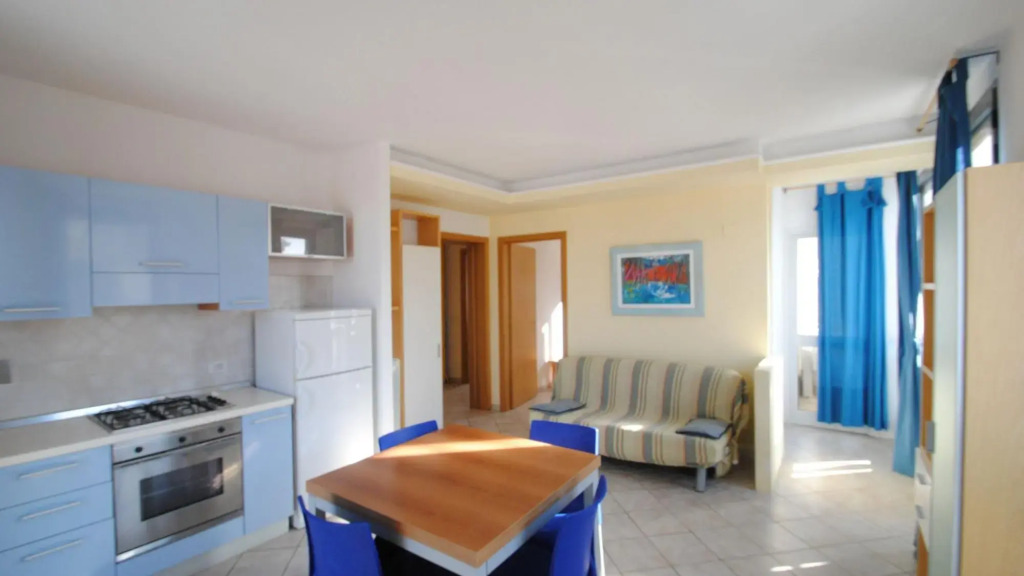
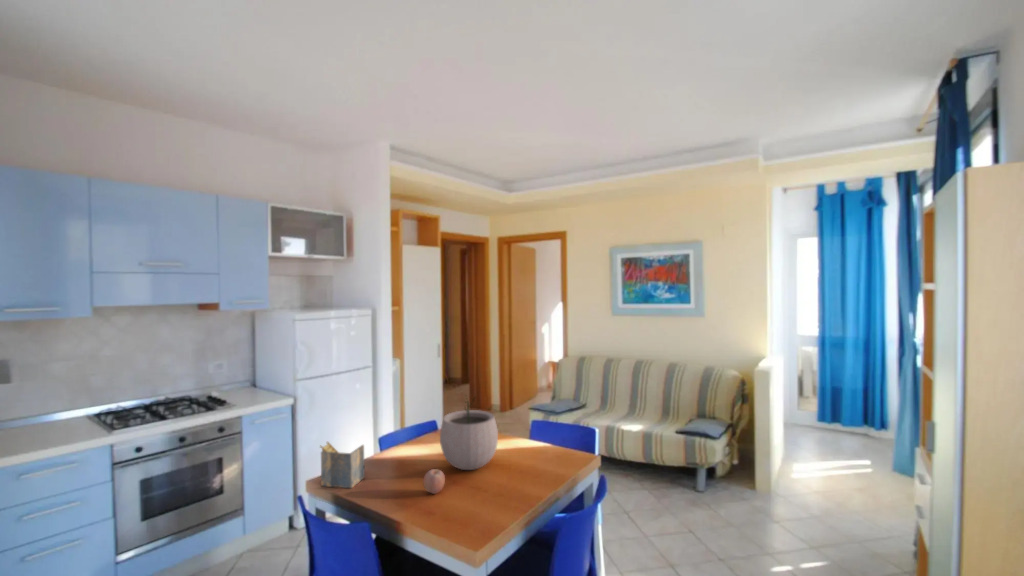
+ napkin holder [319,441,366,489]
+ fruit [422,468,446,495]
+ plant pot [439,393,499,471]
